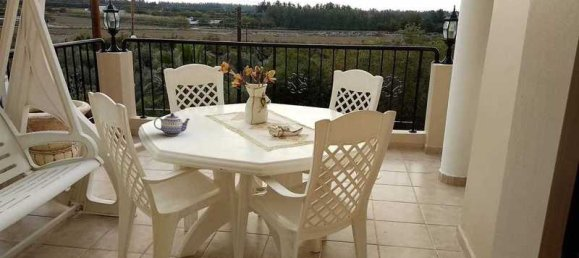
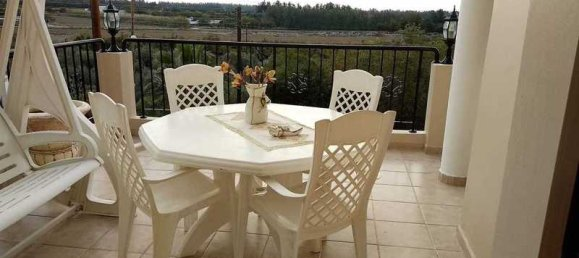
- teapot [153,112,191,137]
